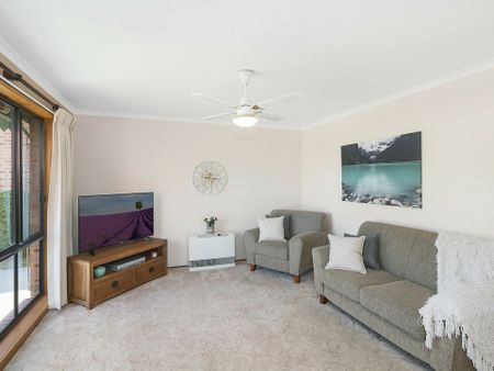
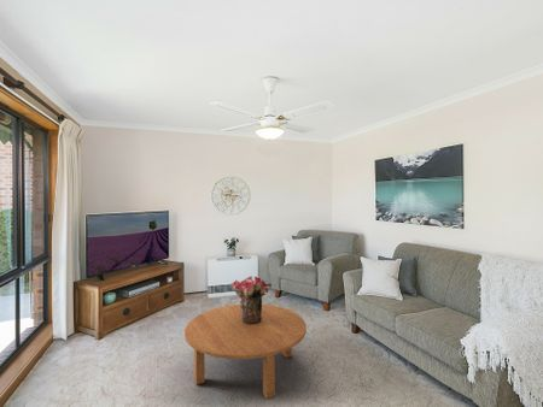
+ bouquet [230,275,270,324]
+ coffee table [183,303,308,400]
